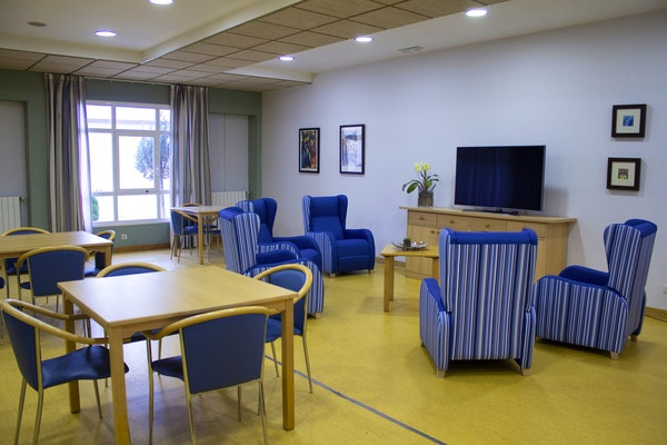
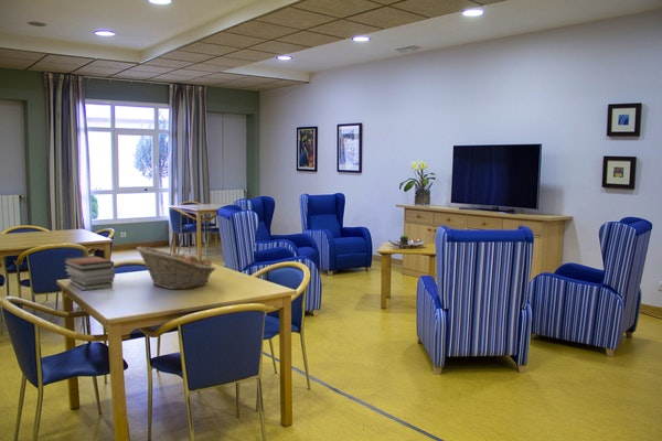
+ book stack [63,255,116,291]
+ fruit basket [136,246,216,290]
